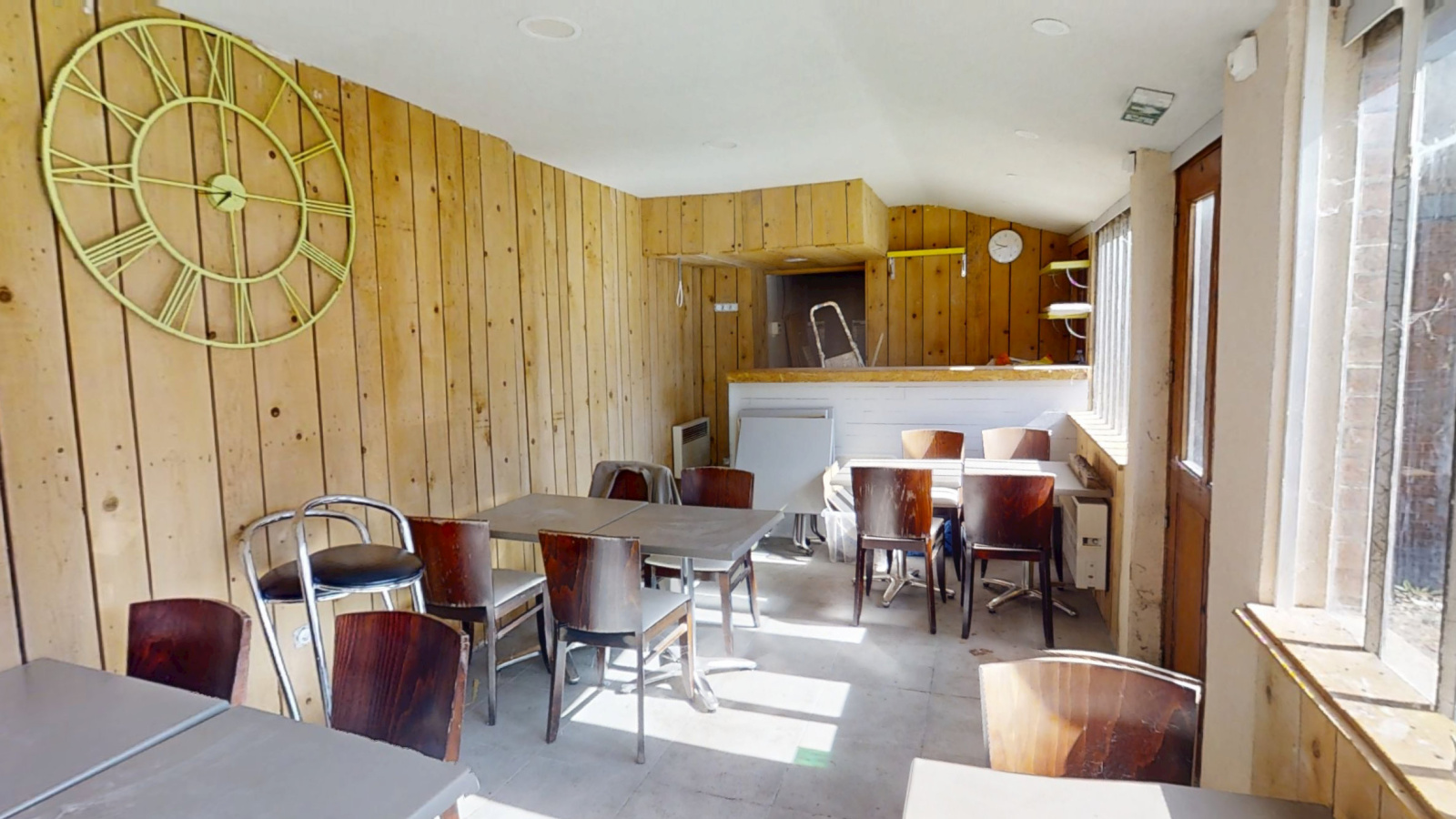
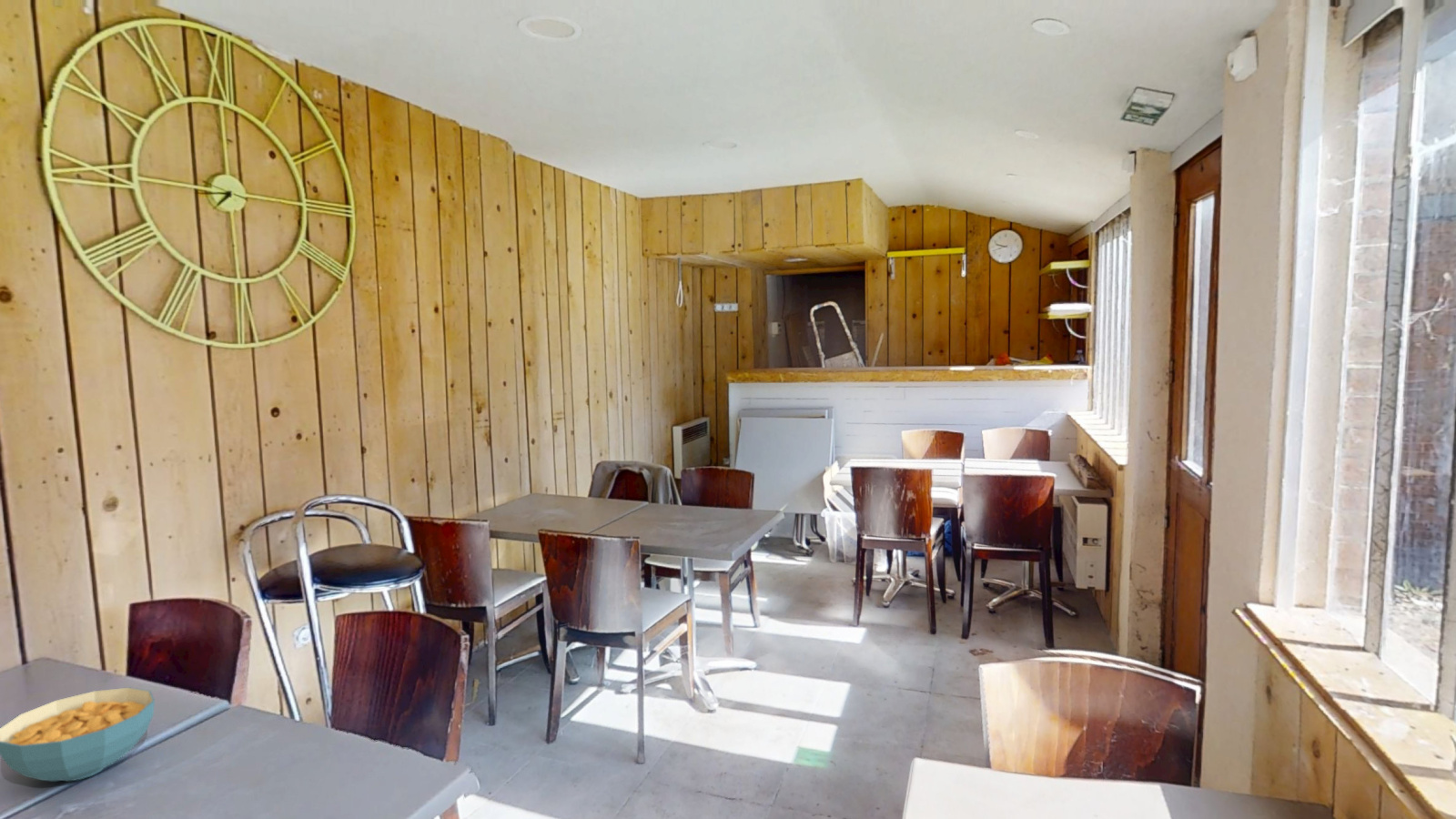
+ cereal bowl [0,686,156,783]
